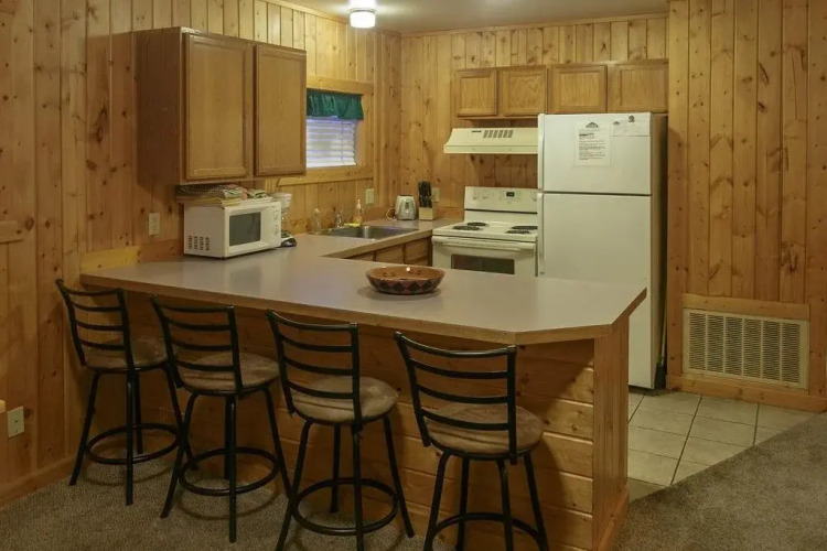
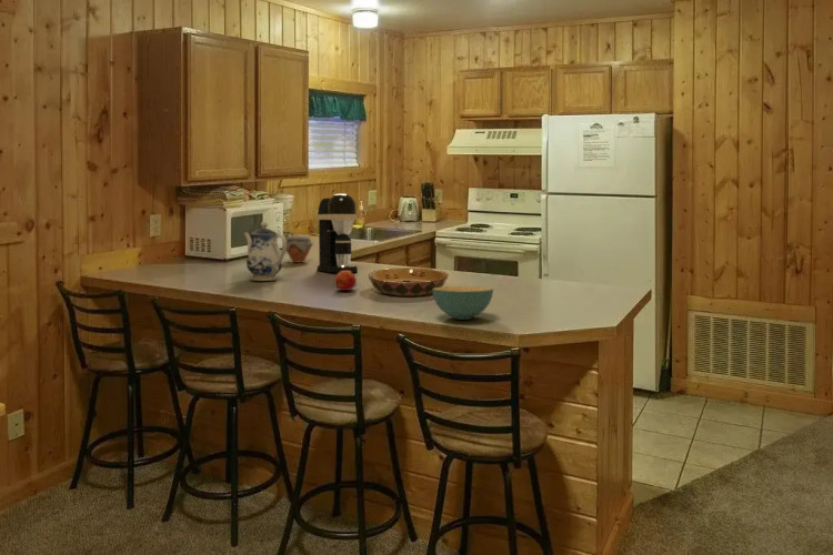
+ apple [333,271,358,292]
+ cereal bowl [431,285,494,321]
+ coffee maker [315,193,359,273]
+ jar [285,234,314,263]
+ teapot [243,220,287,282]
